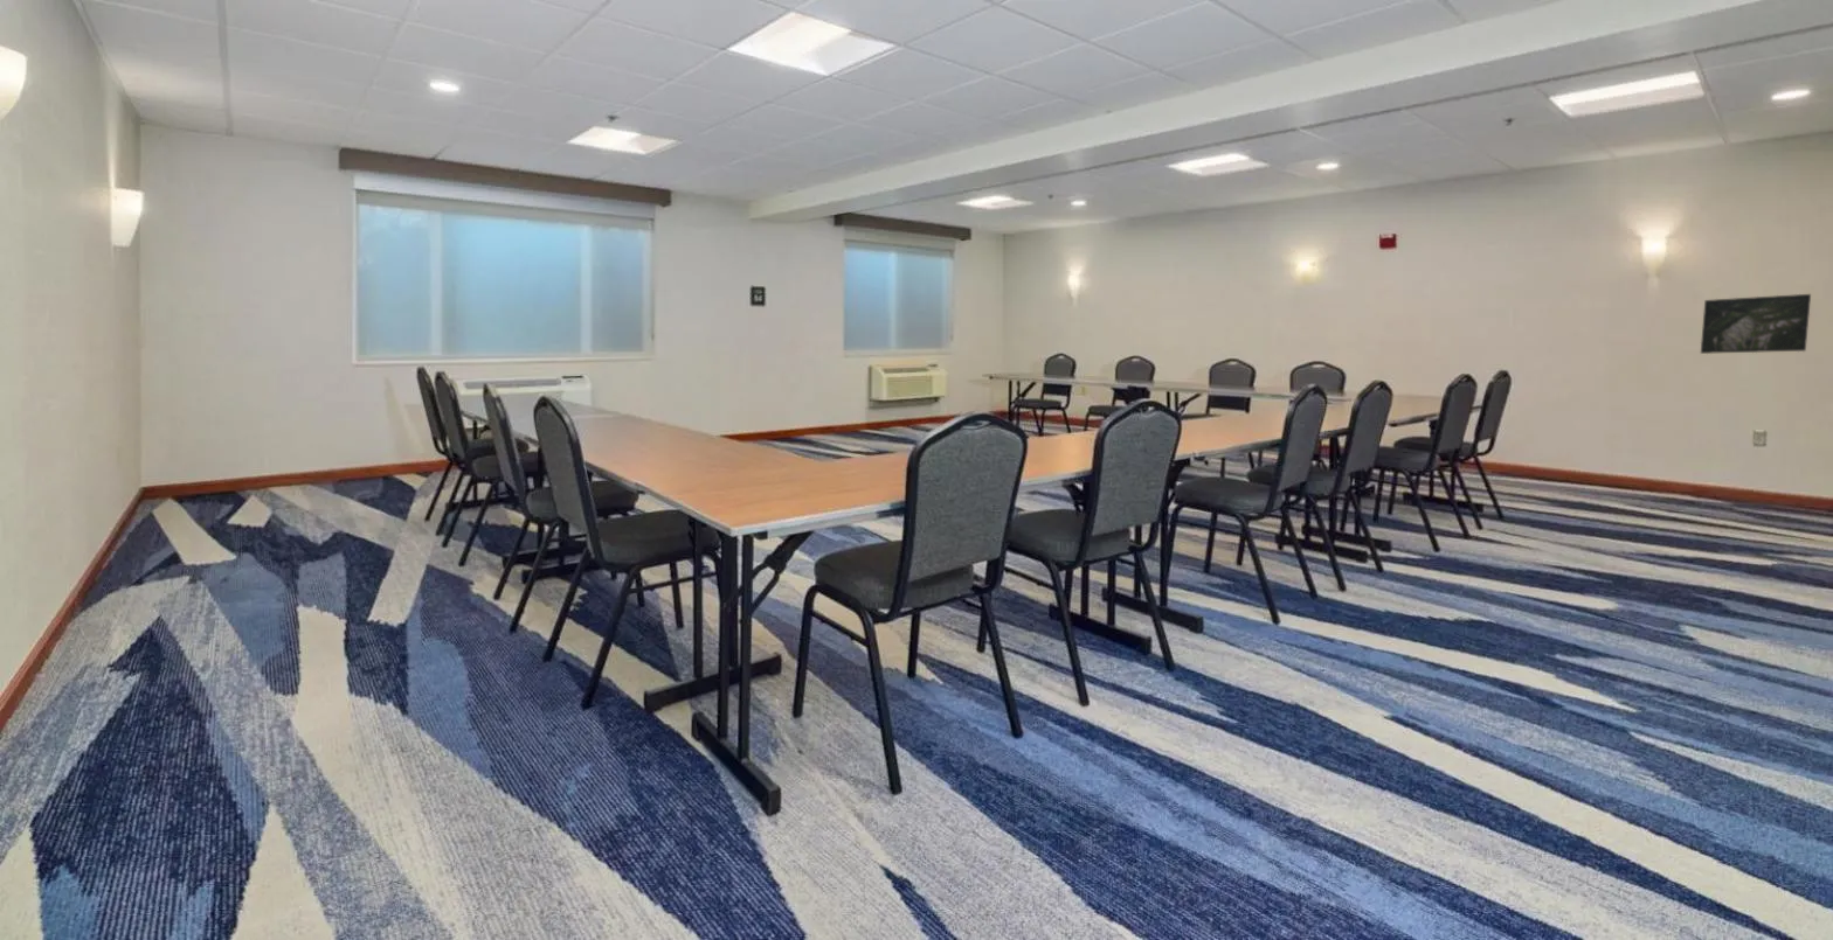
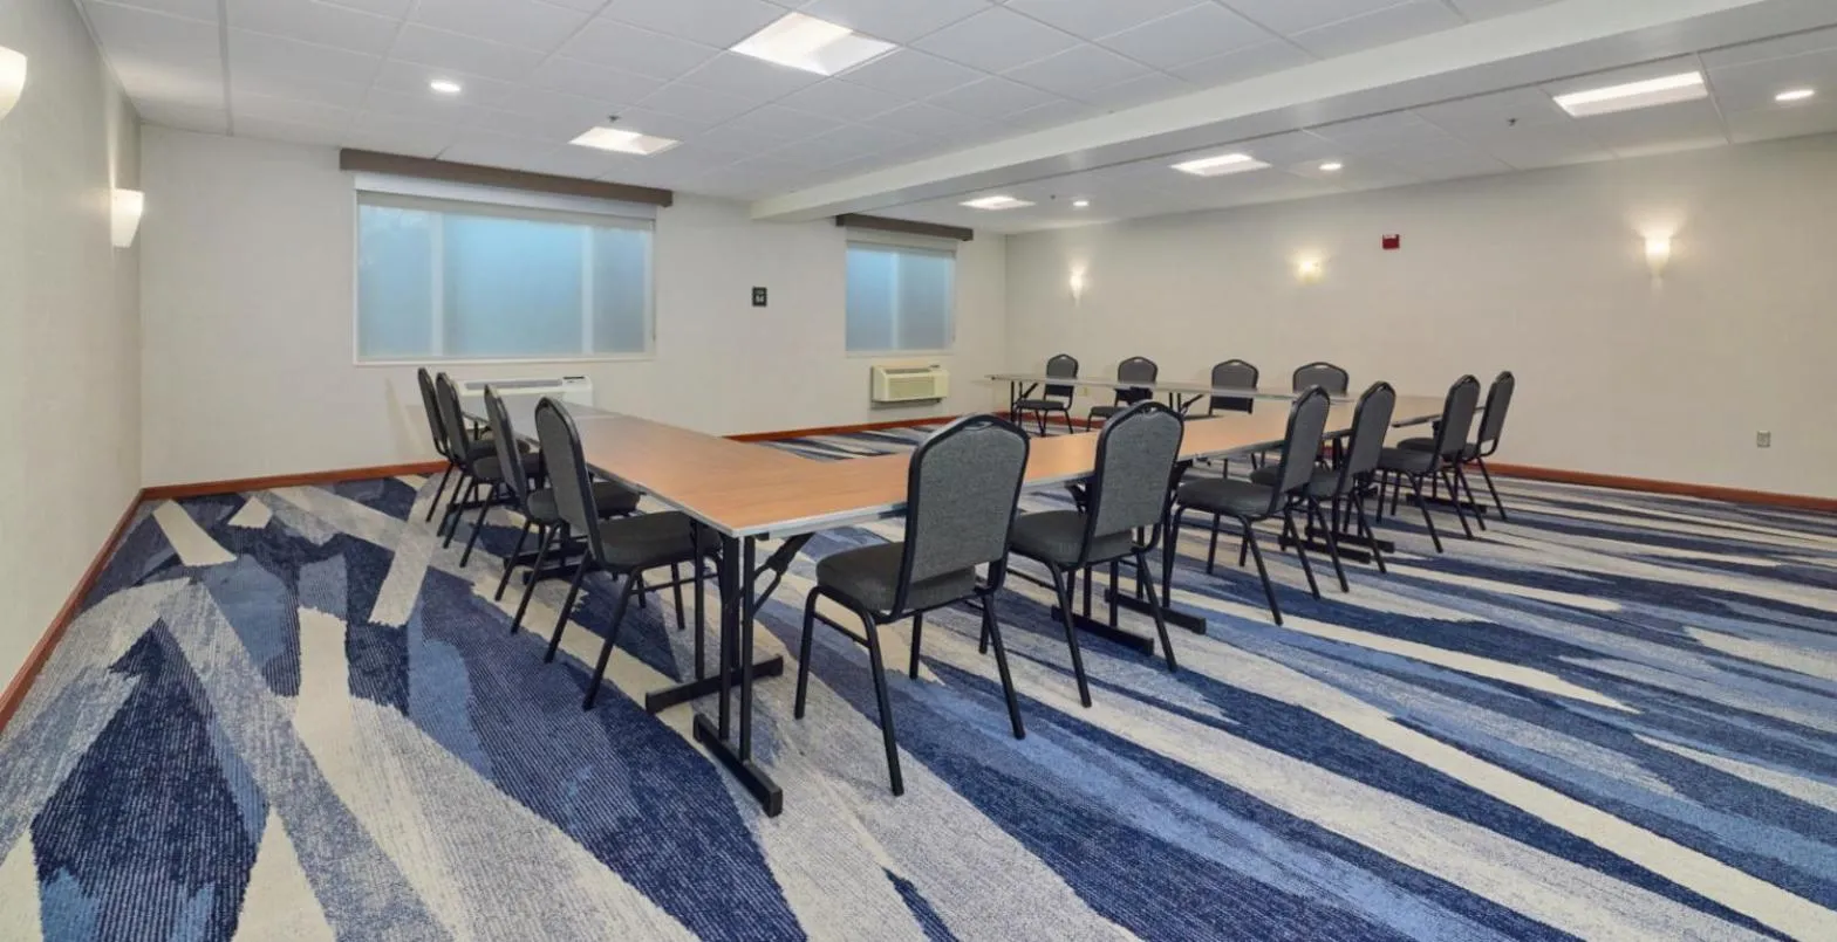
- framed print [1700,293,1811,355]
